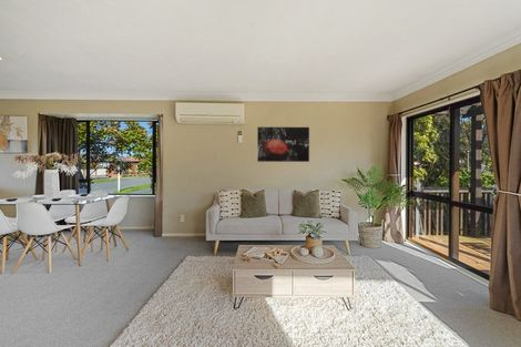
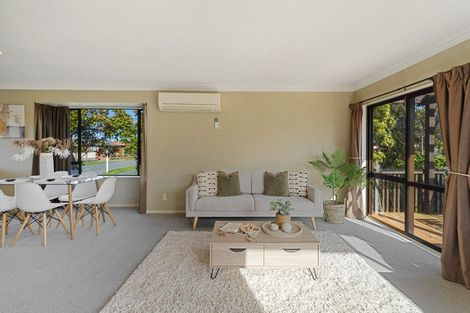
- wall art [256,126,310,163]
